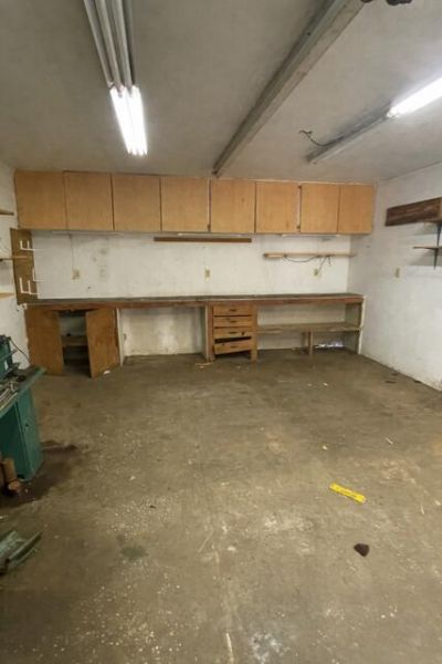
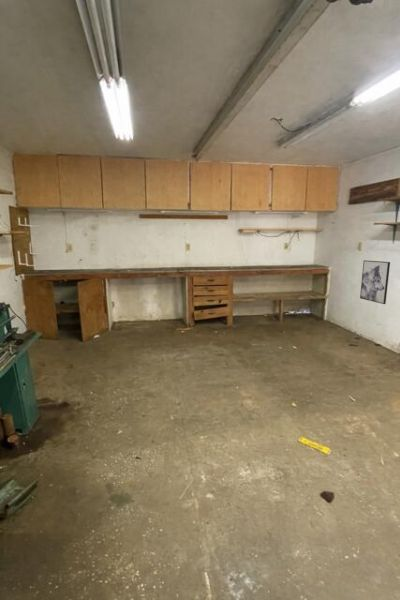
+ wall art [359,259,391,305]
